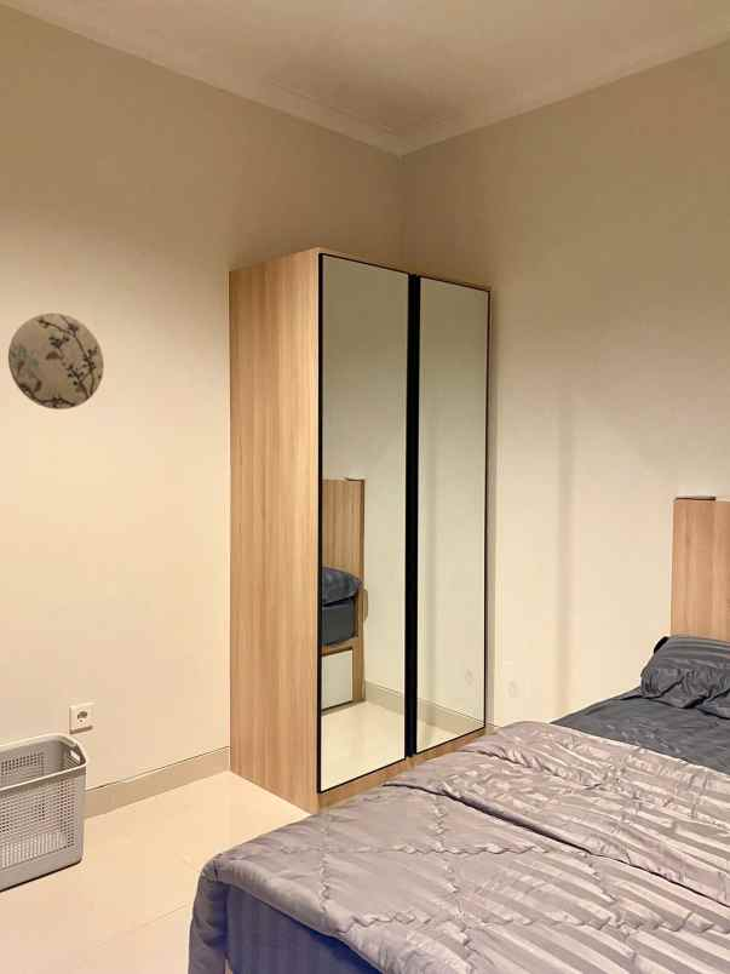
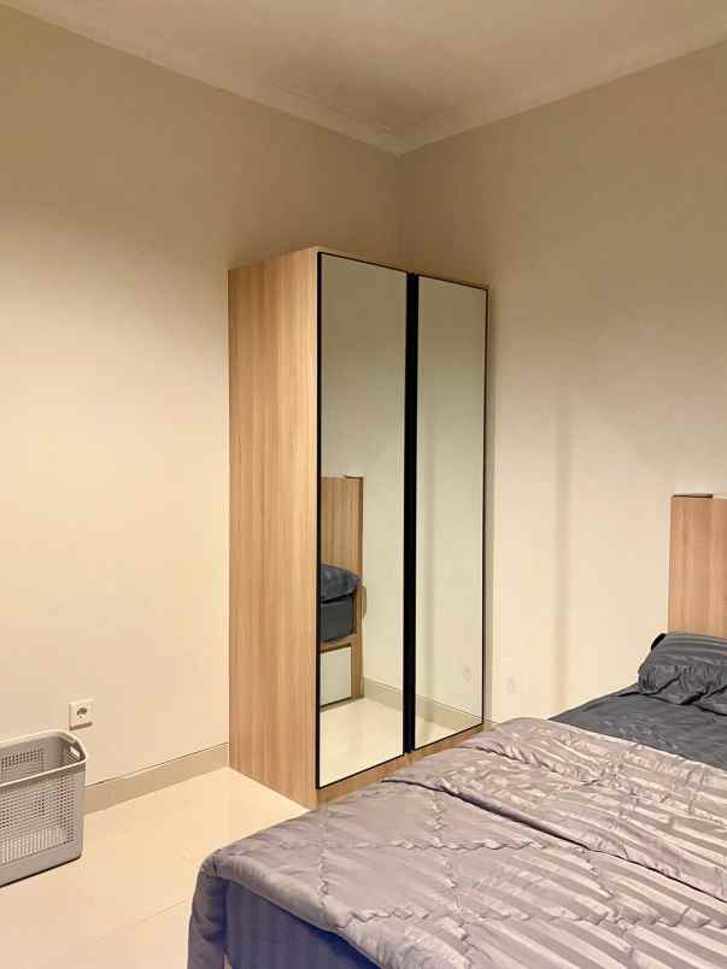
- decorative plate [7,313,105,411]
